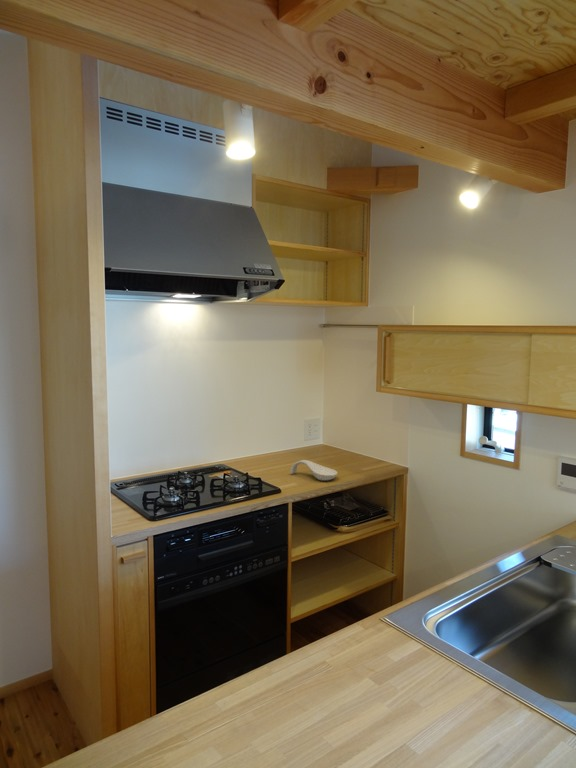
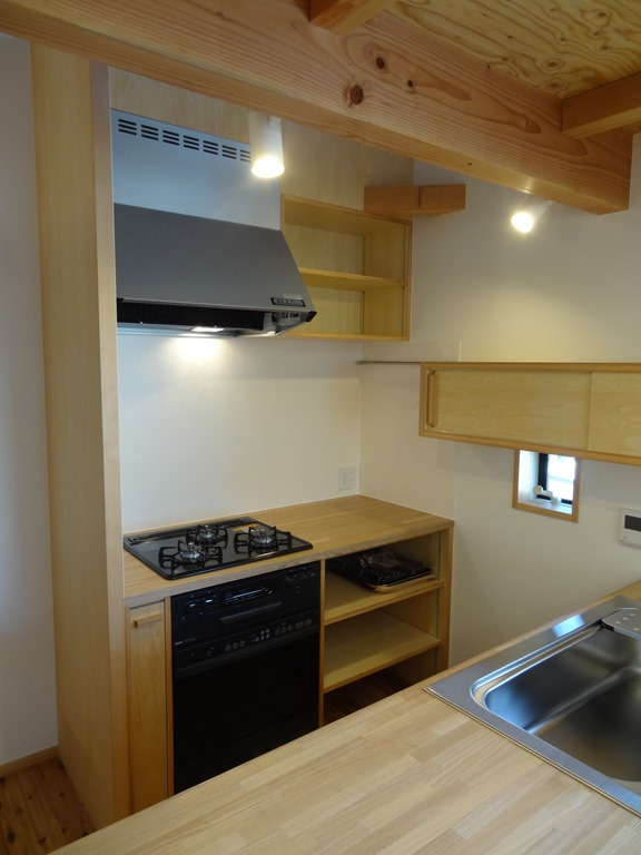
- spoon rest [289,459,339,482]
